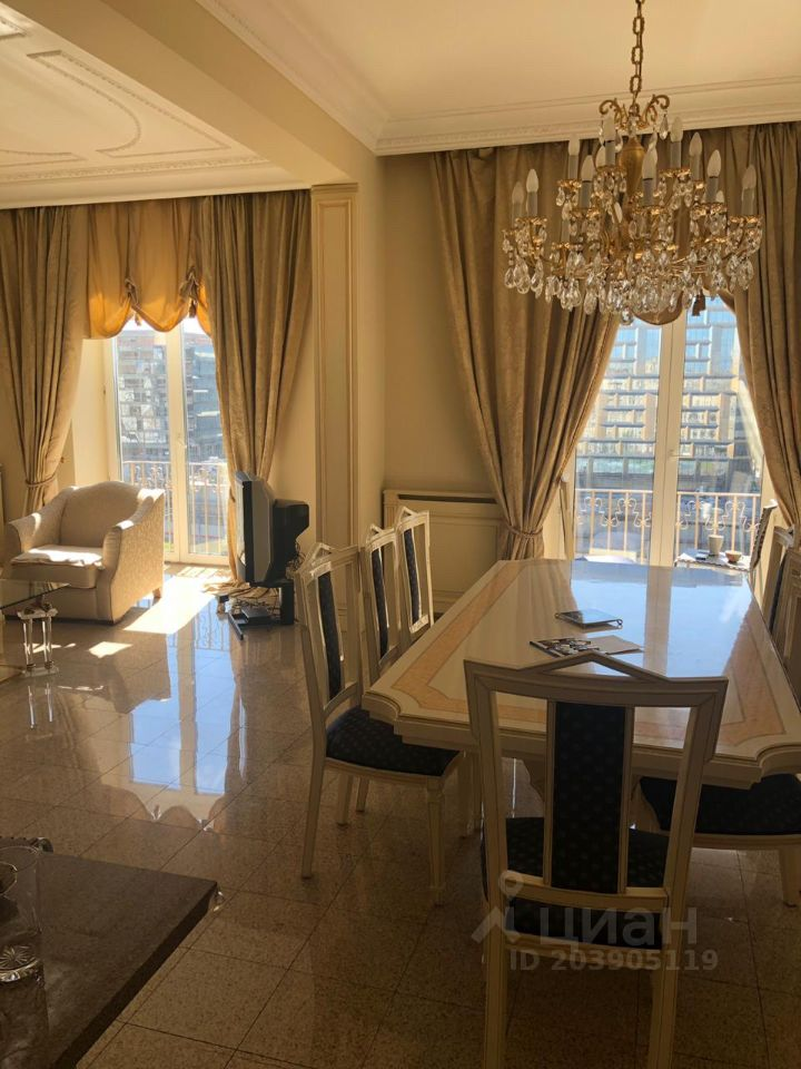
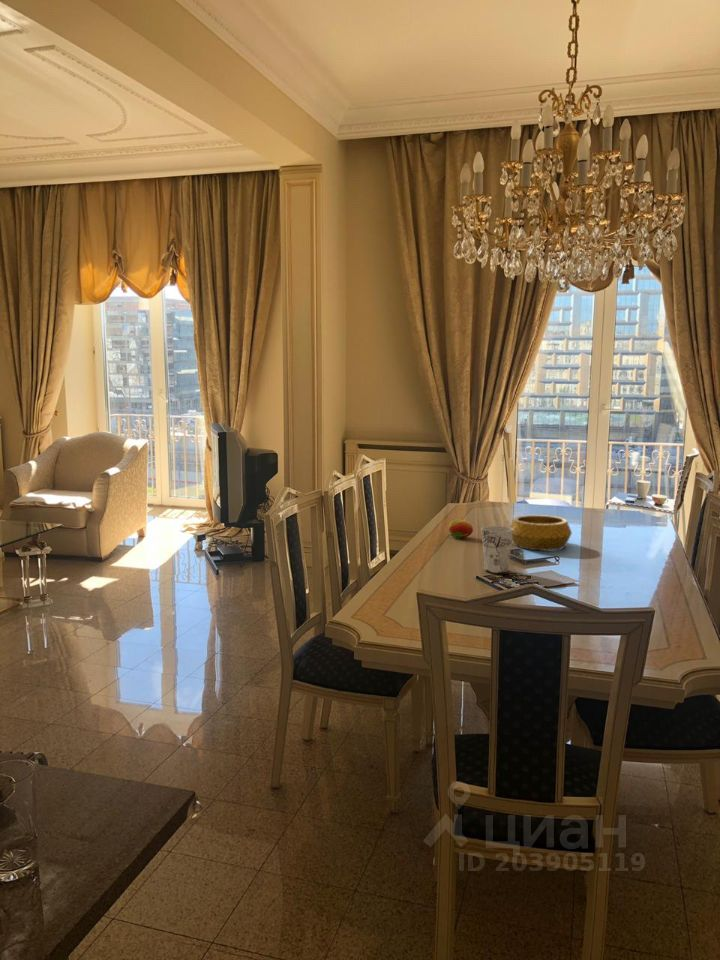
+ cup [480,525,513,574]
+ fruit [447,518,474,539]
+ decorative bowl [509,514,573,551]
